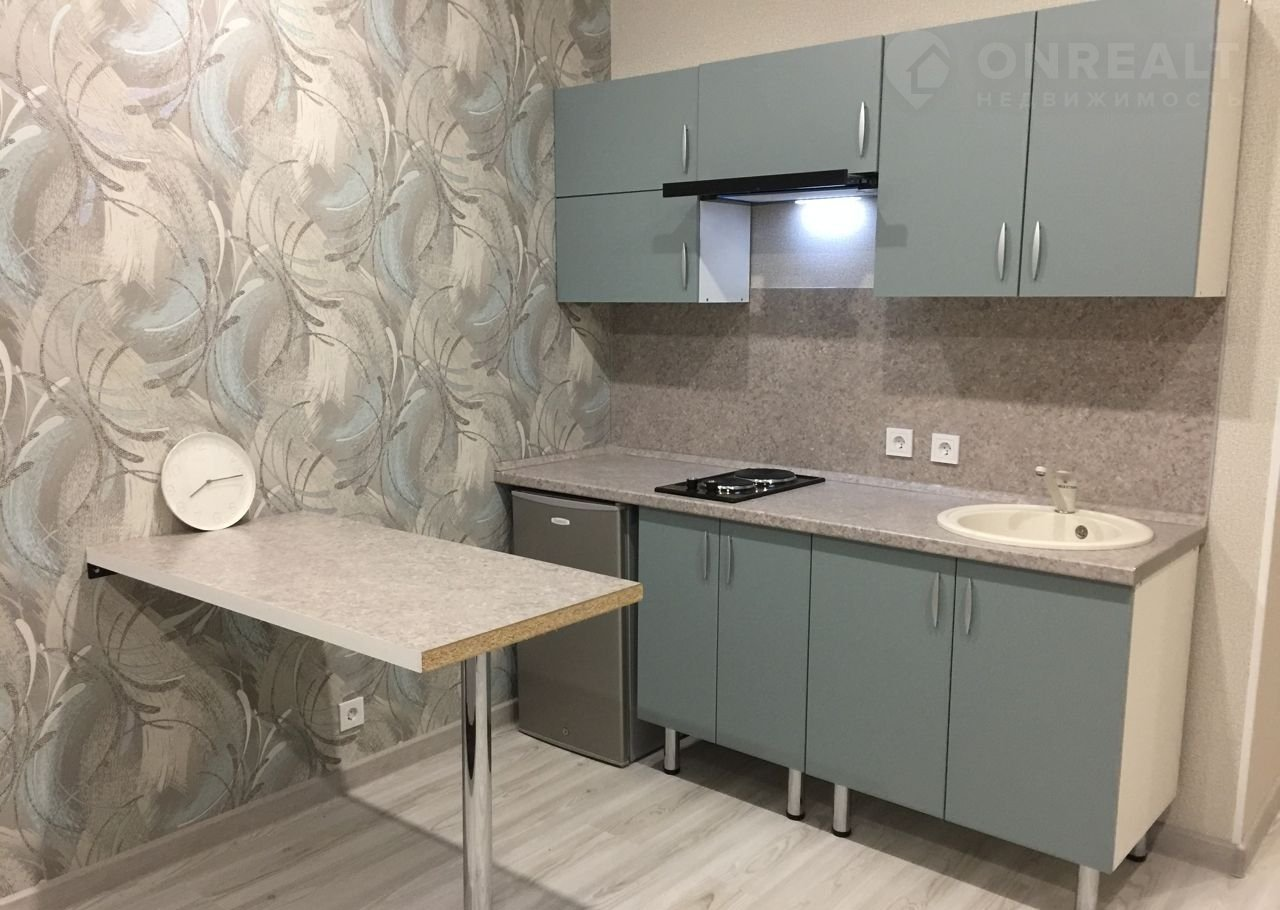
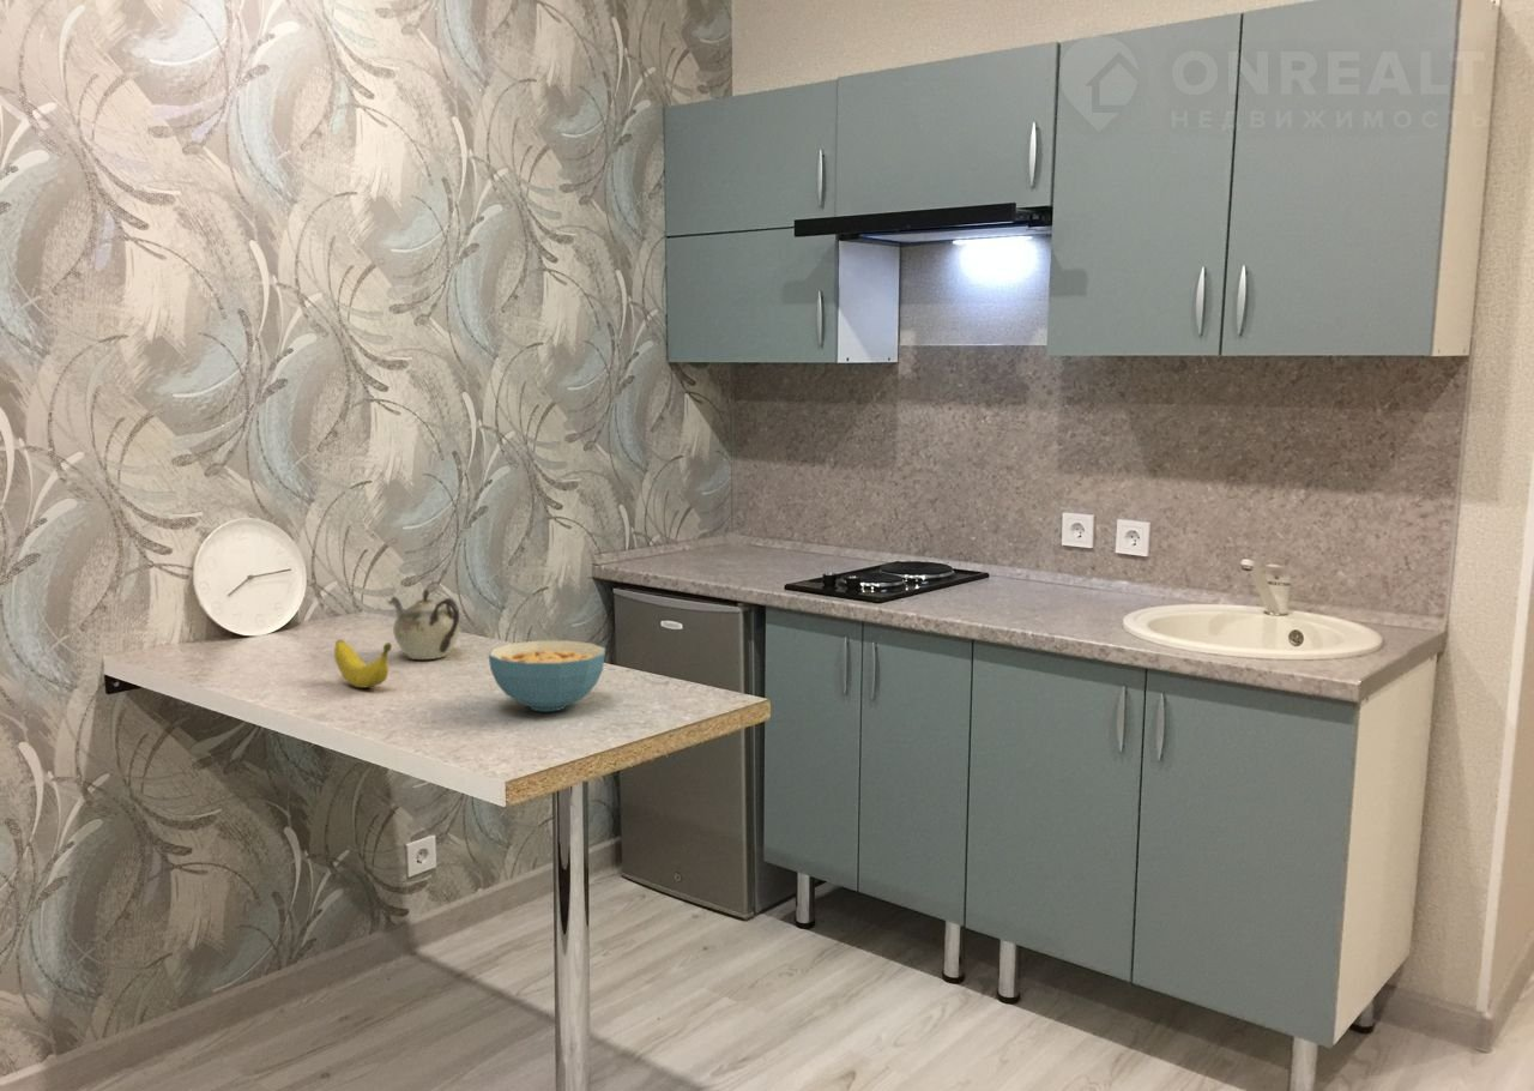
+ banana [333,639,393,689]
+ cereal bowl [488,639,606,712]
+ teapot [387,589,461,661]
